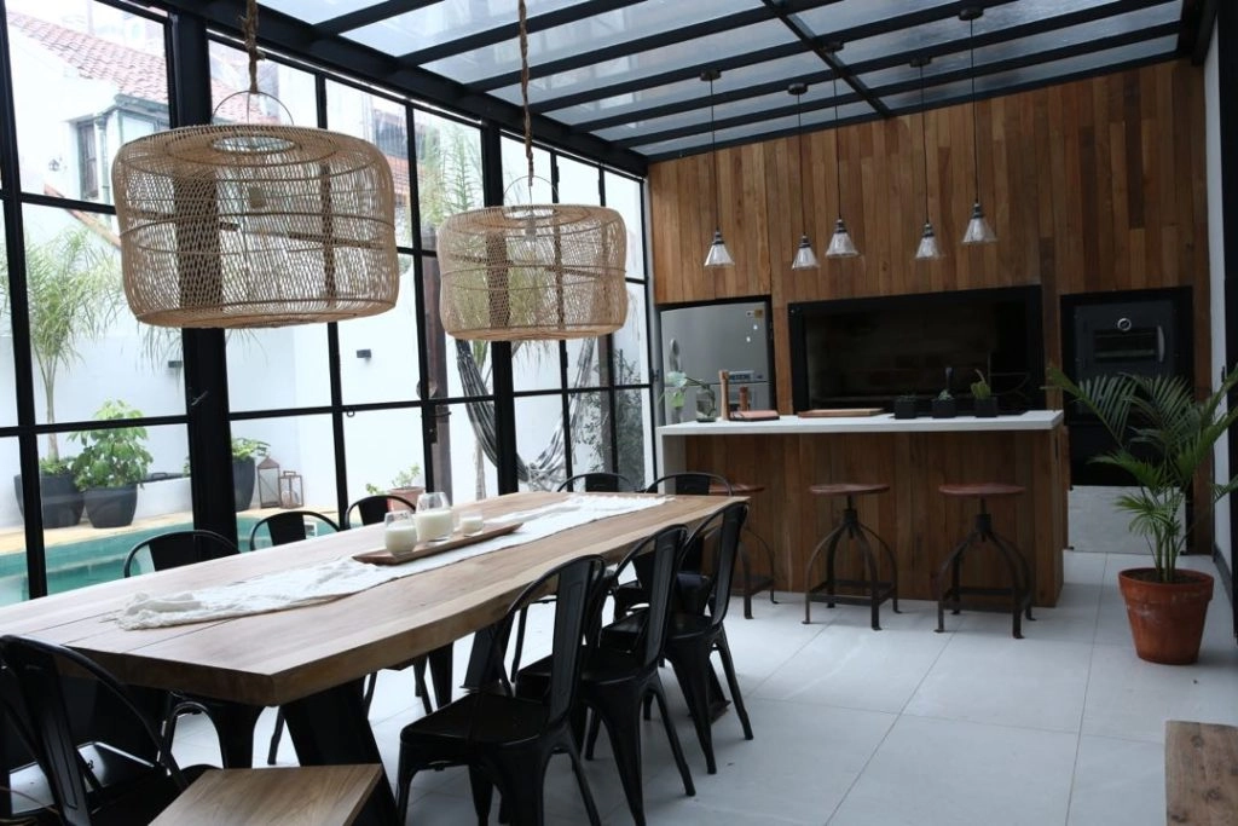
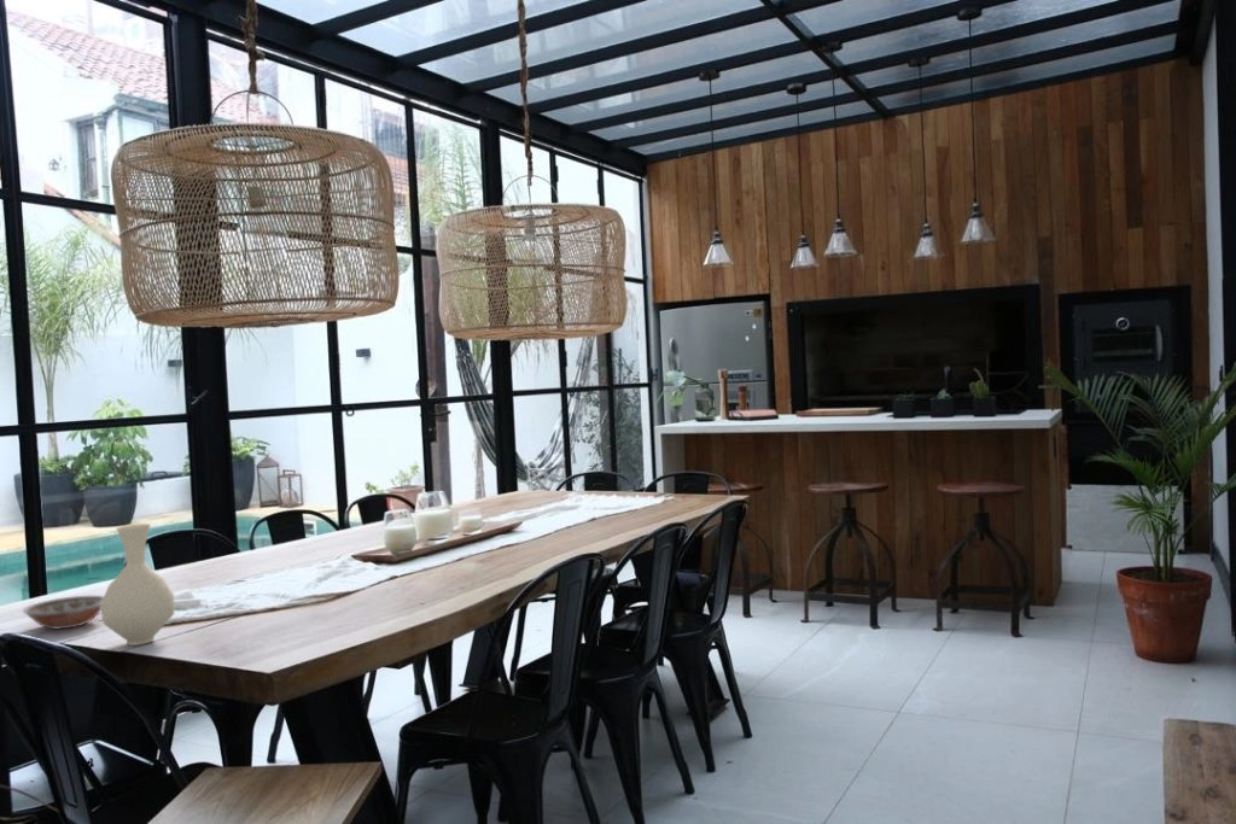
+ bowl [22,595,105,630]
+ vase [100,522,176,647]
